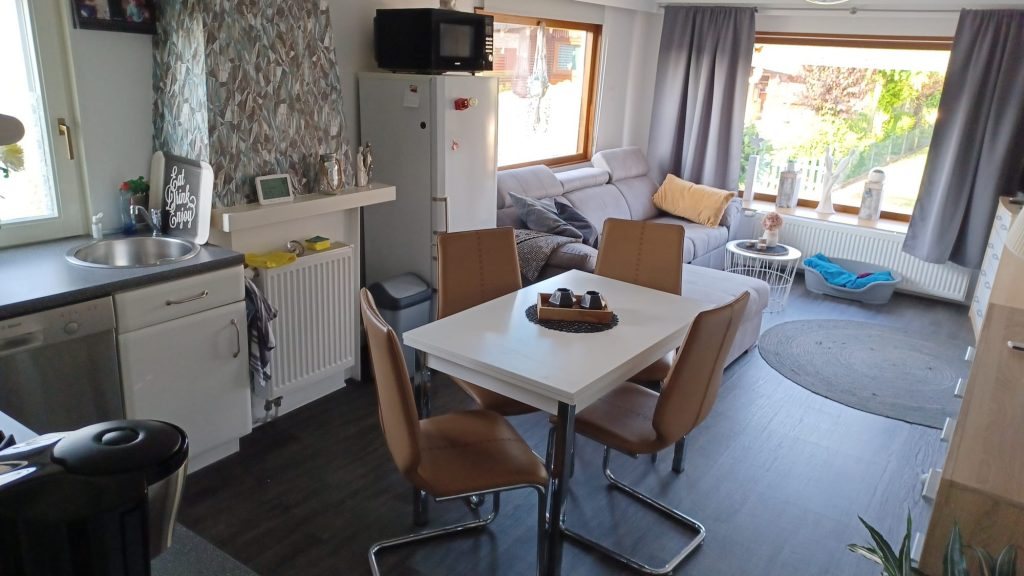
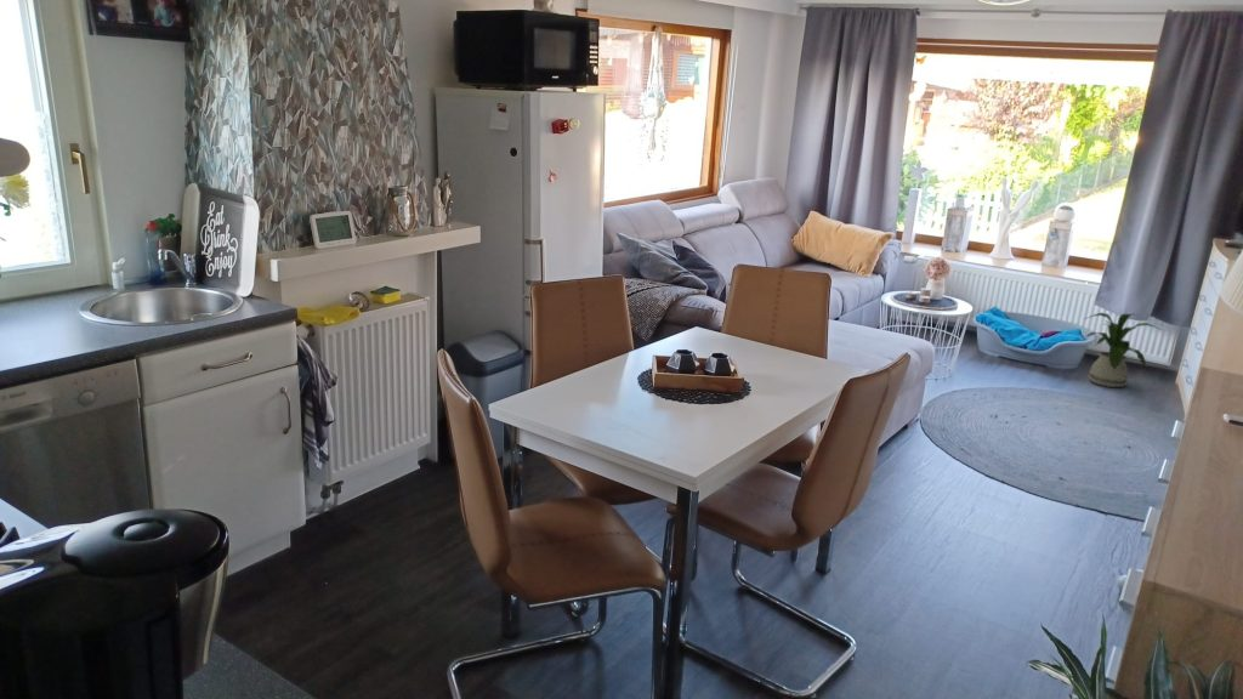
+ house plant [1084,312,1163,388]
